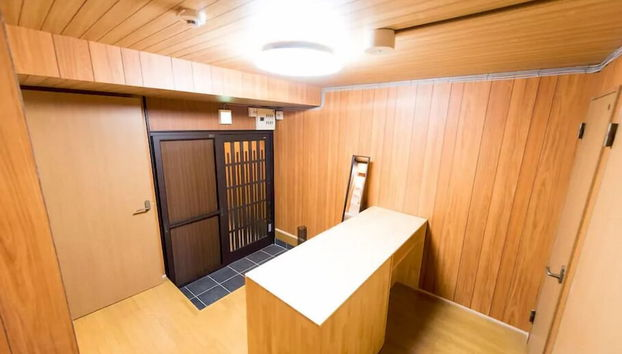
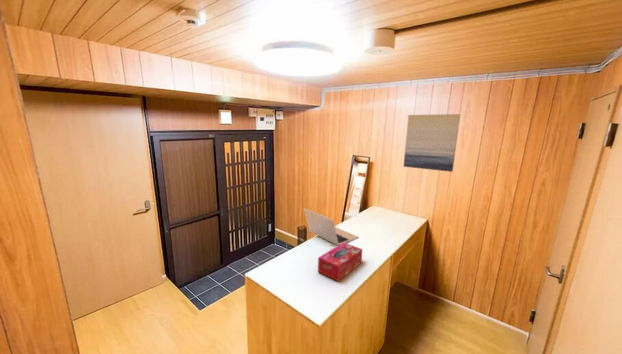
+ tissue box [317,242,363,282]
+ laptop [303,207,359,246]
+ wall art [403,113,461,173]
